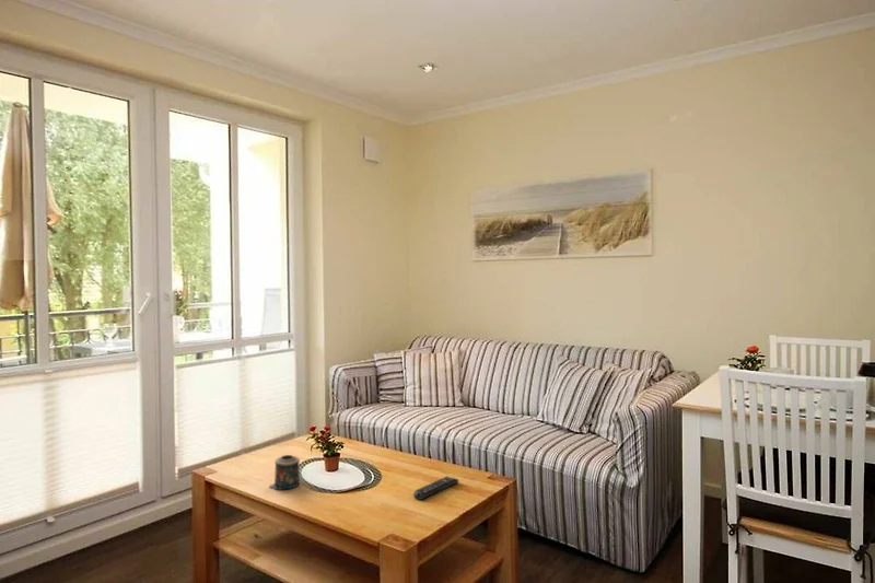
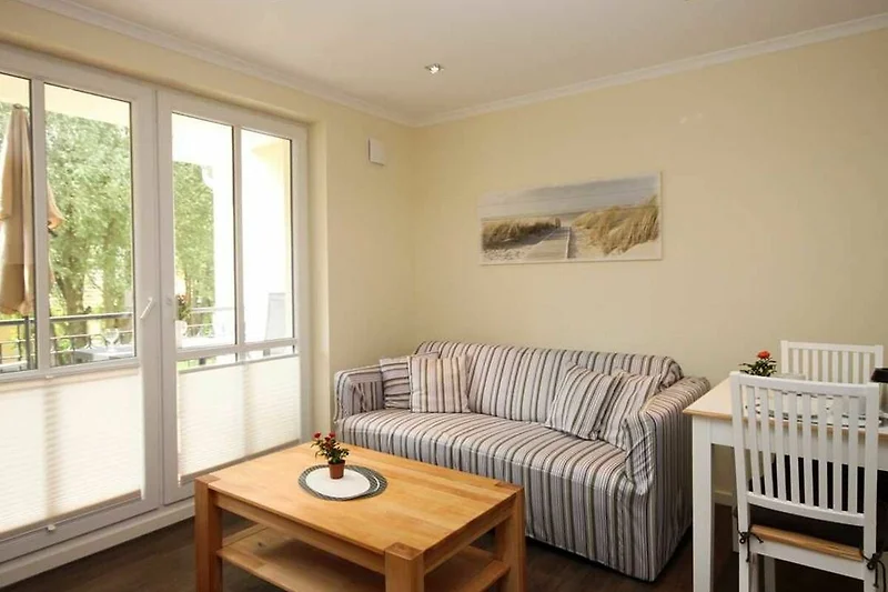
- remote control [412,476,459,501]
- candle [268,454,301,491]
